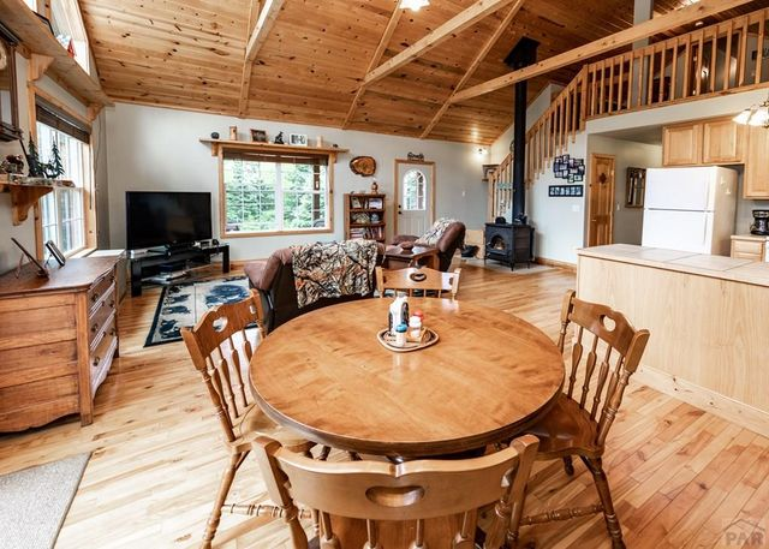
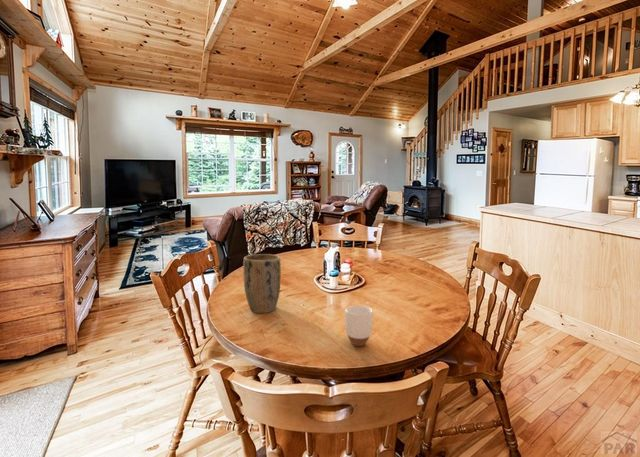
+ plant pot [242,253,282,314]
+ mug [344,305,374,347]
